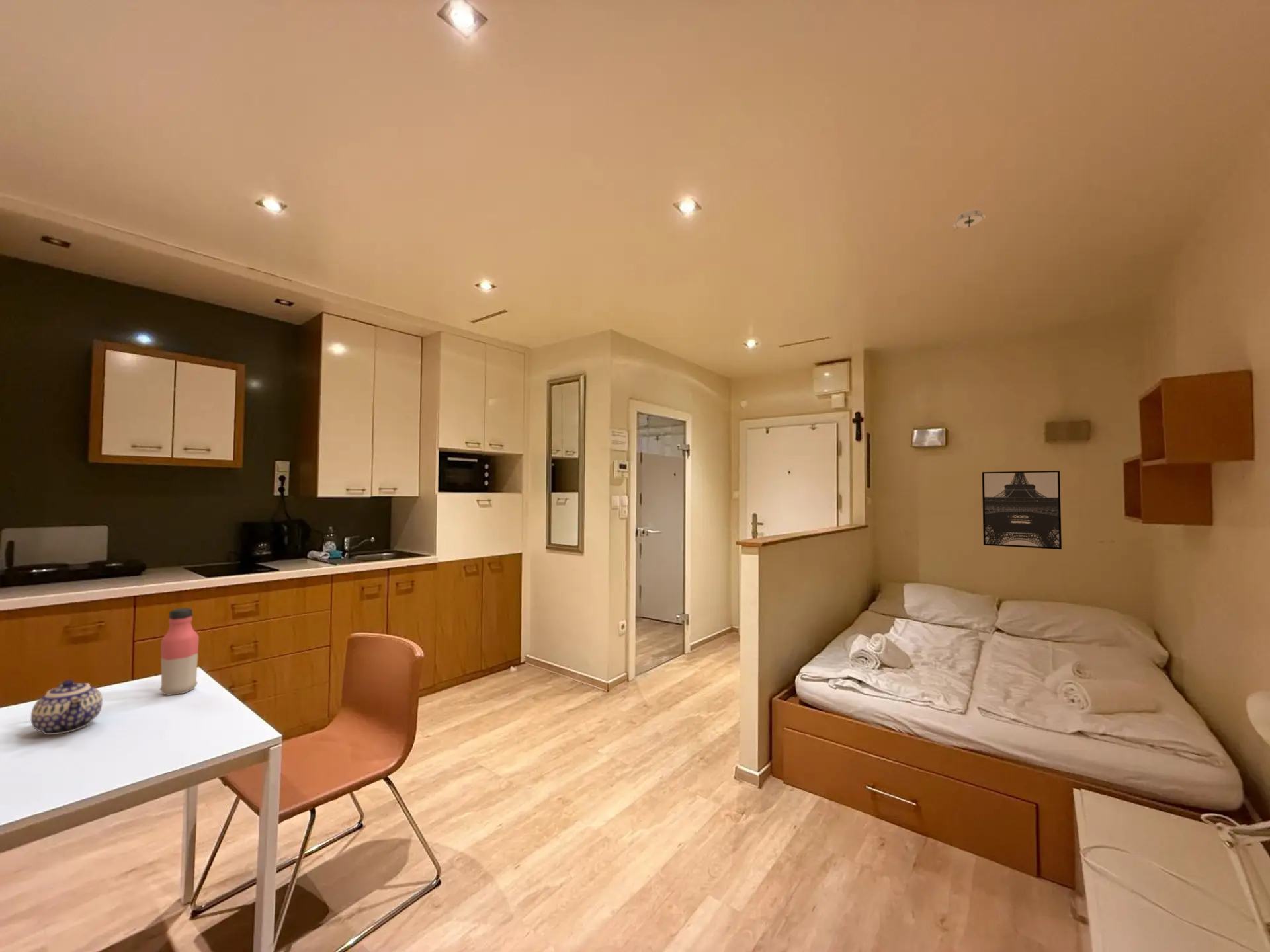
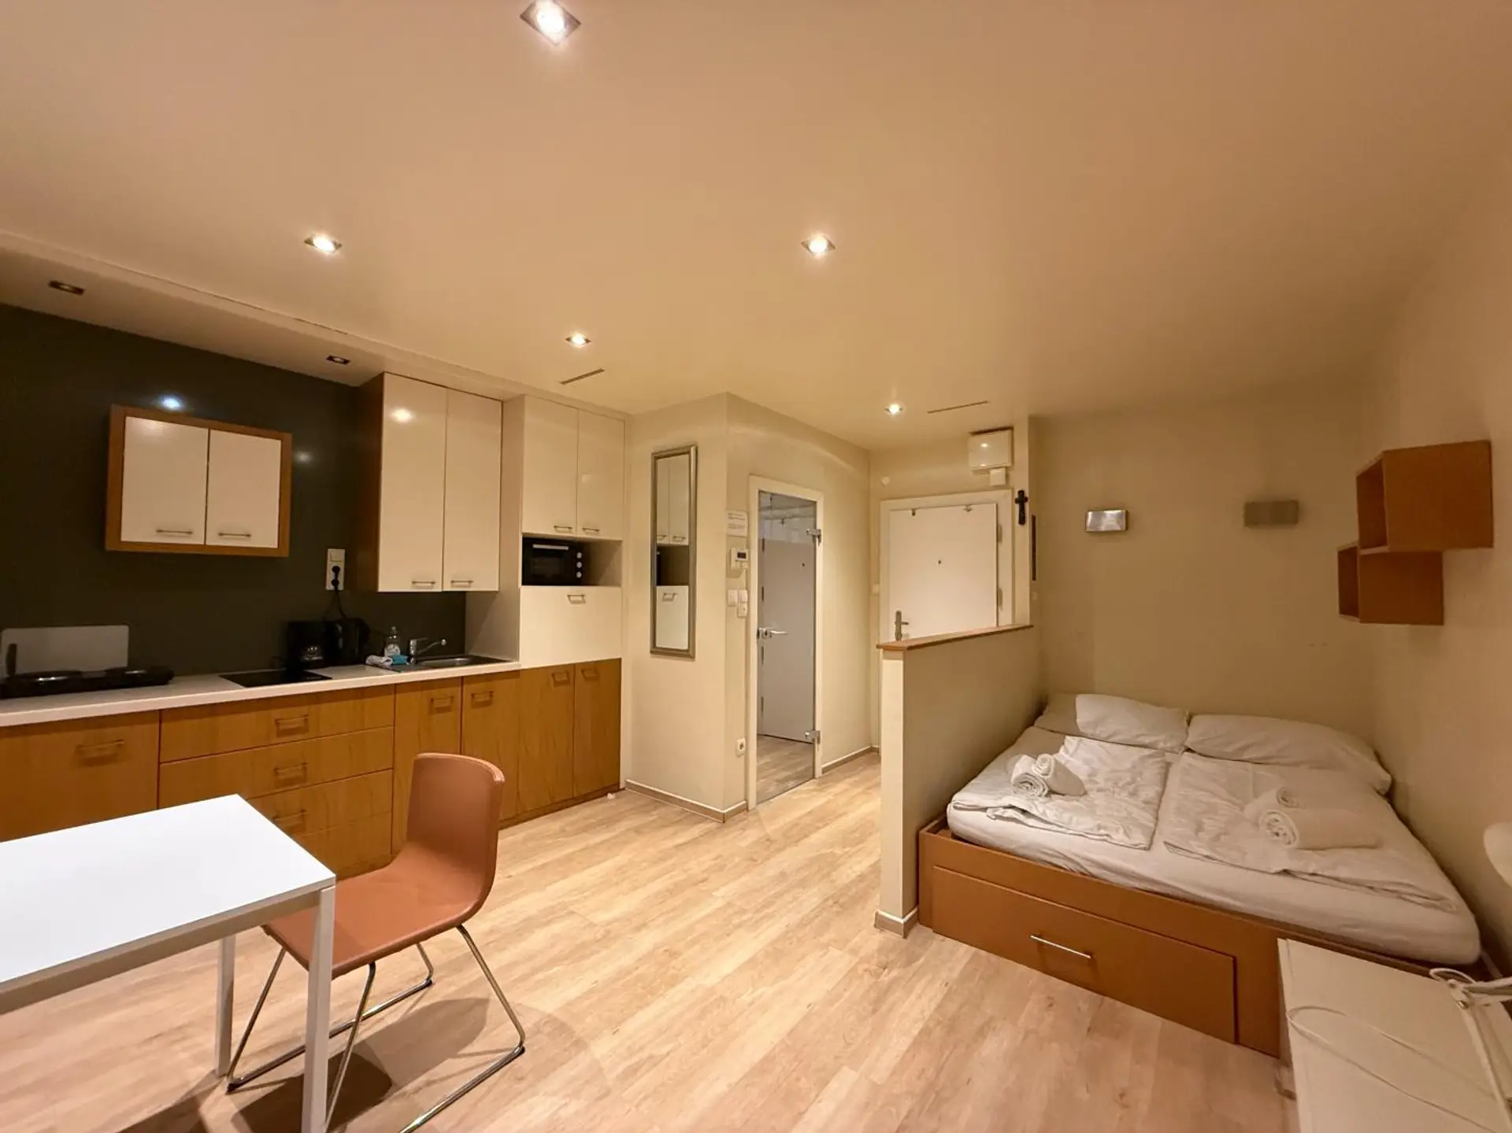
- teapot [30,679,103,735]
- water bottle [159,607,200,696]
- smoke detector [952,208,986,233]
- wall art [982,470,1062,550]
